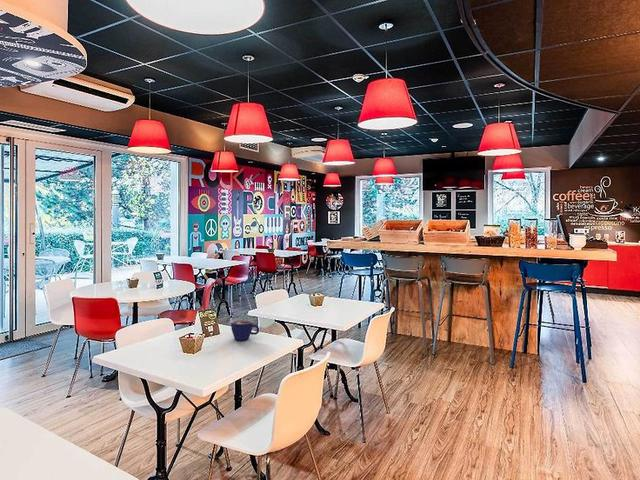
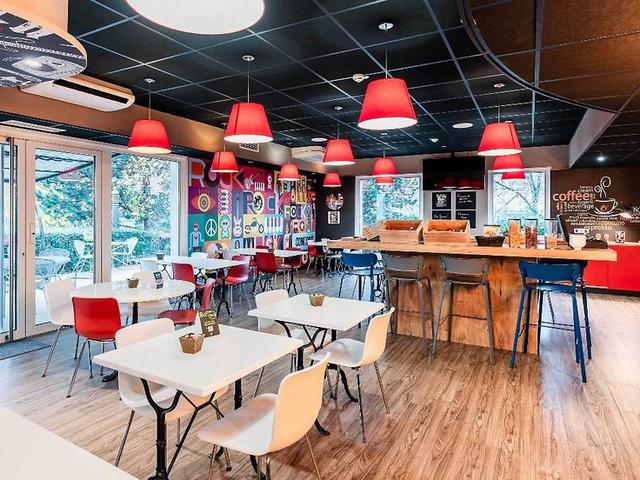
- cup [230,319,260,341]
